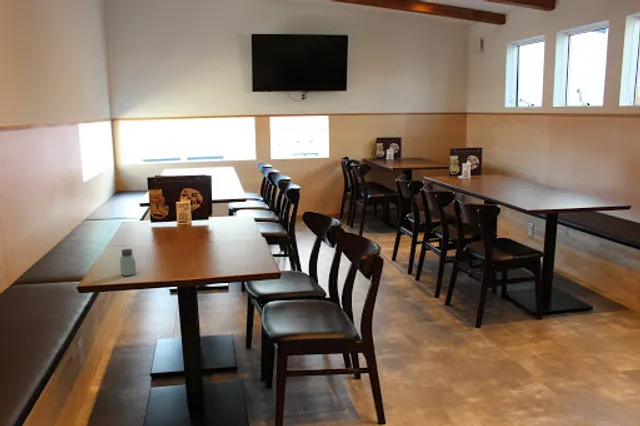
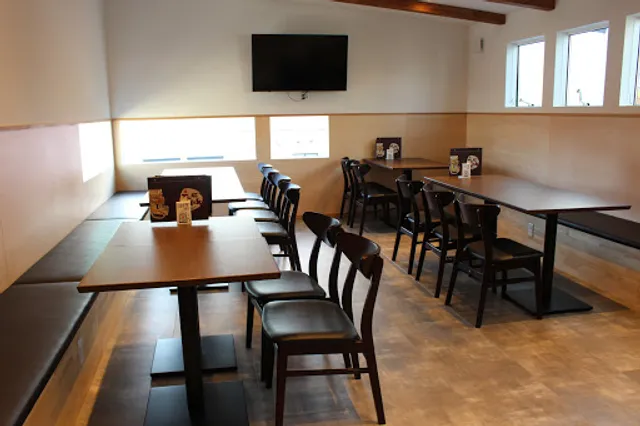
- saltshaker [119,248,137,277]
